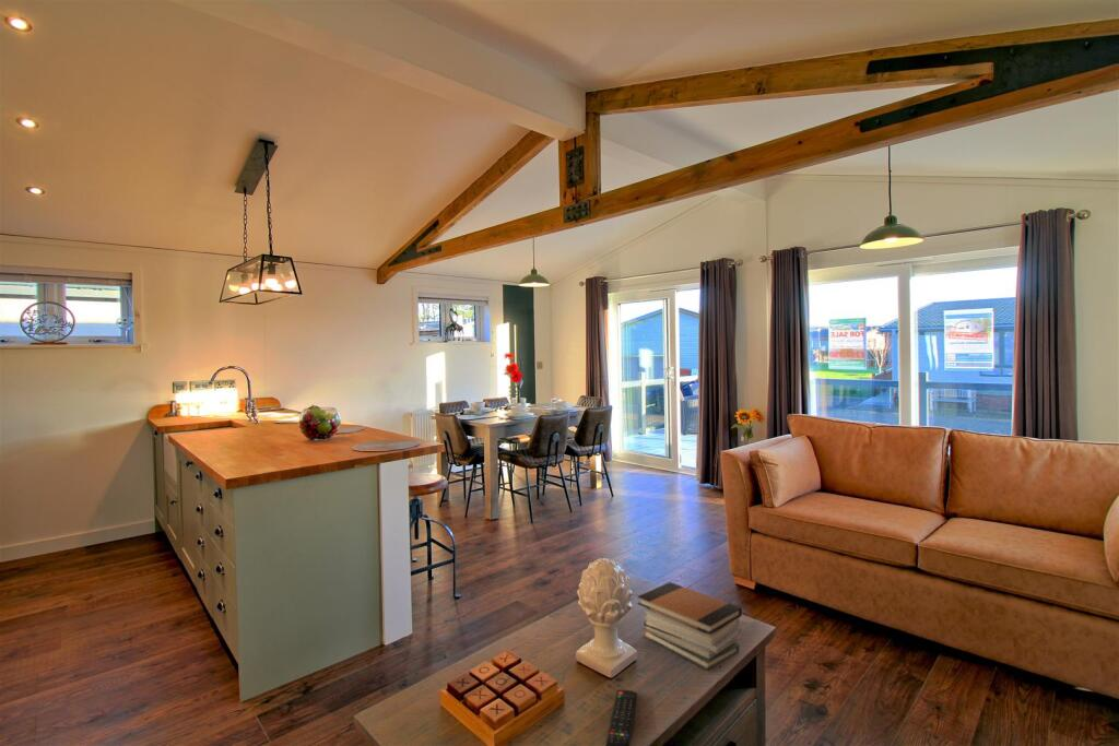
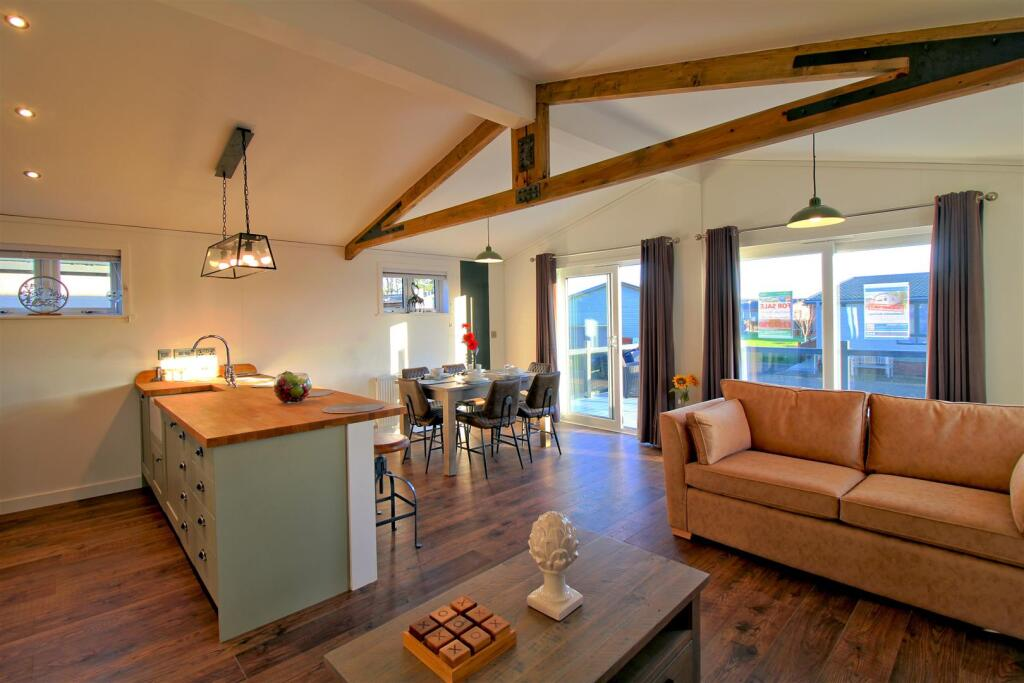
- book stack [636,581,743,671]
- remote control [604,689,638,746]
